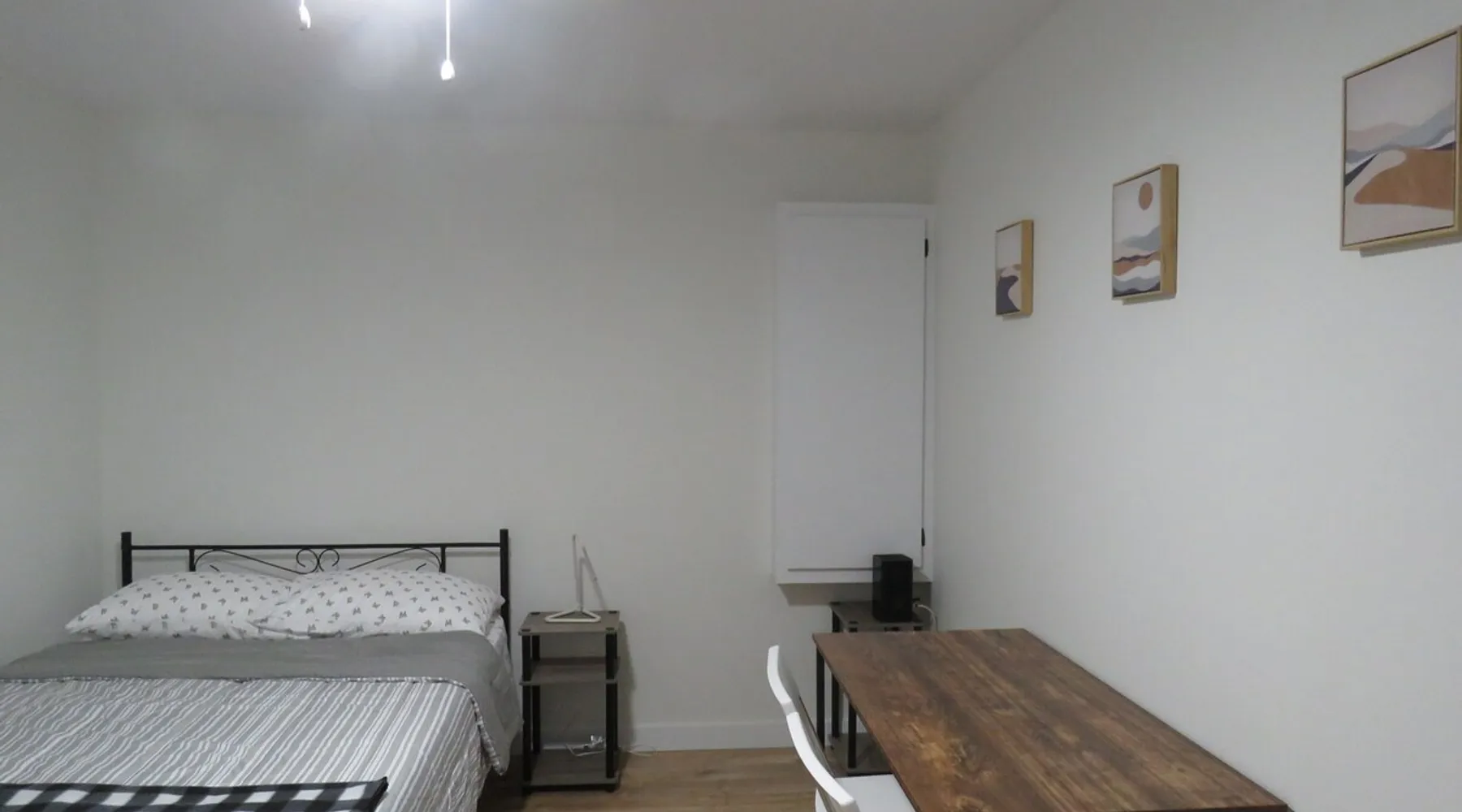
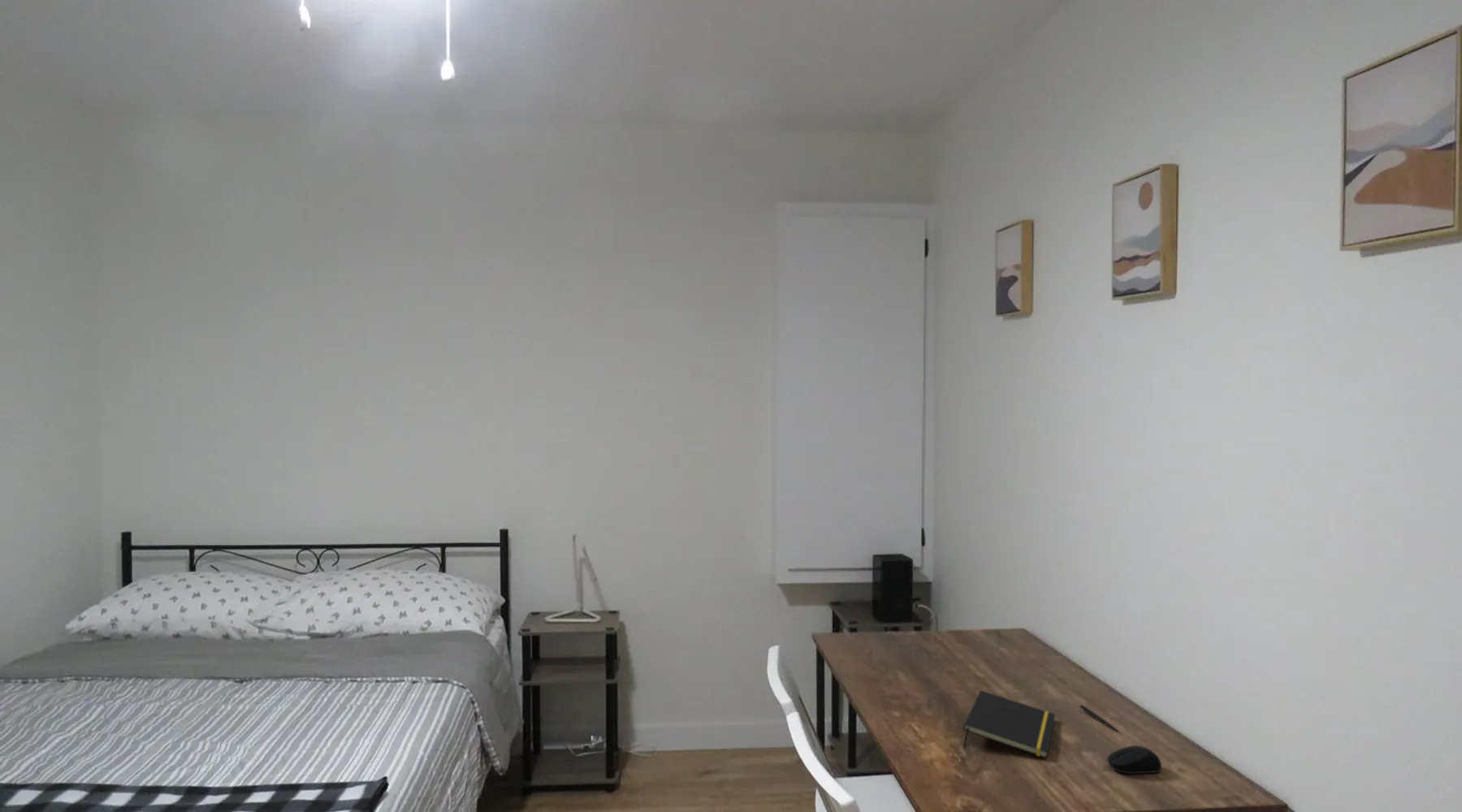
+ notepad [962,689,1056,759]
+ computer mouse [1106,745,1162,775]
+ pen [1079,704,1121,733]
